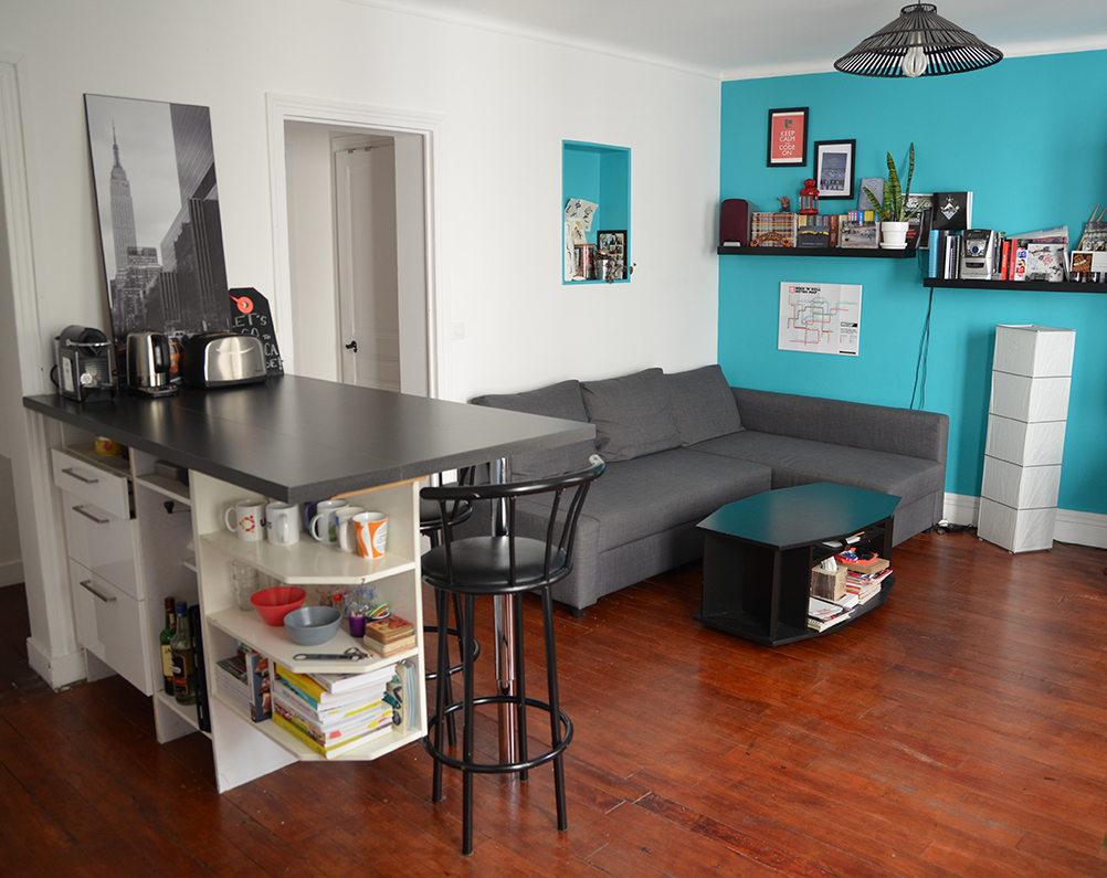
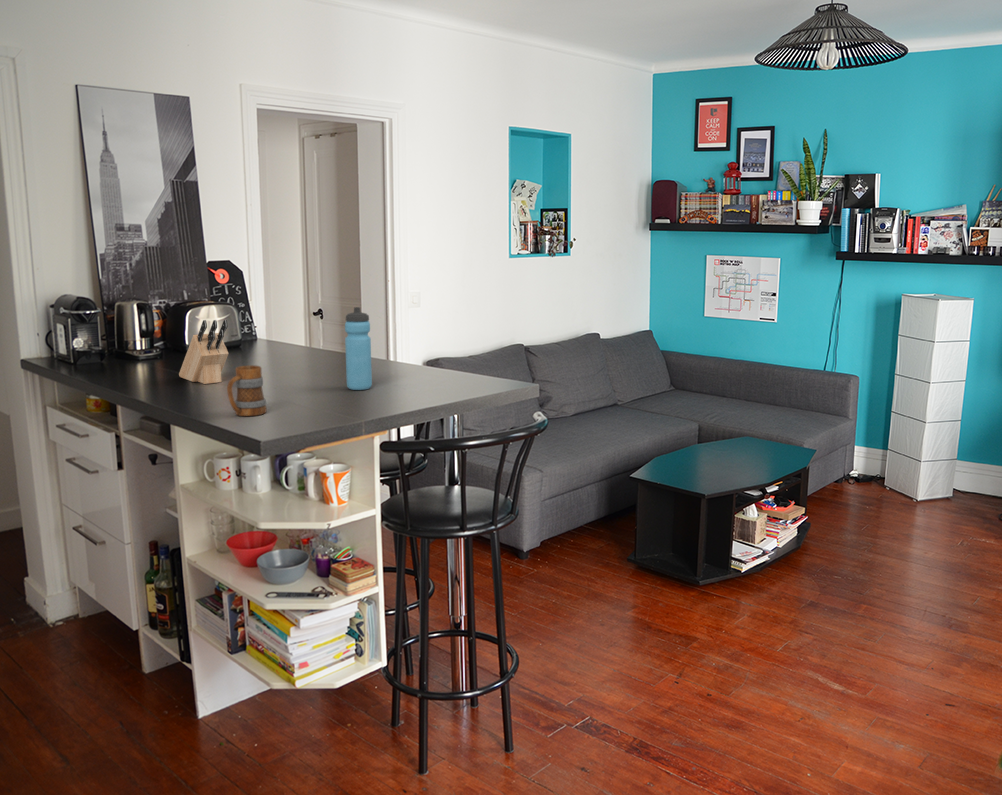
+ mug [226,364,267,417]
+ water bottle [344,306,373,391]
+ knife block [178,319,229,385]
